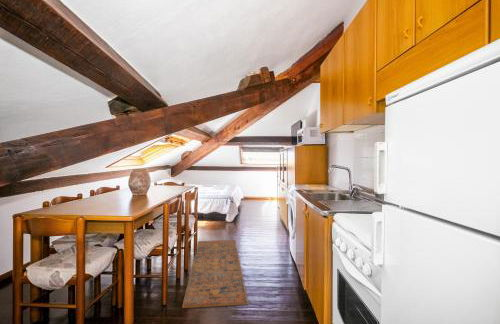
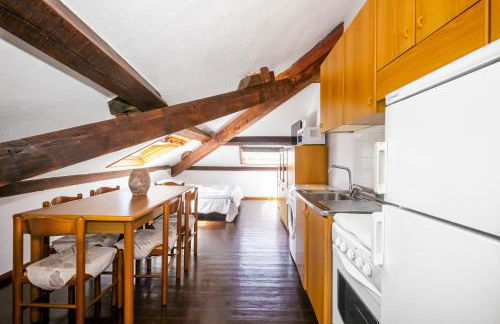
- rug [181,239,249,309]
